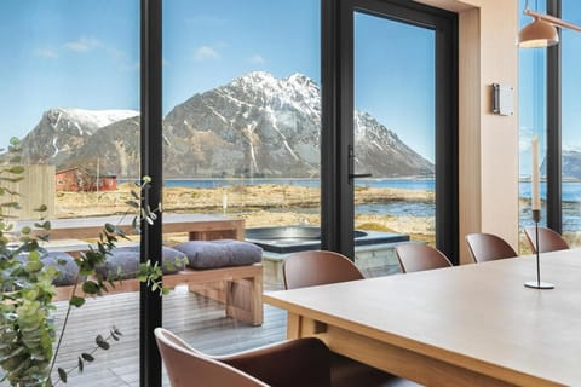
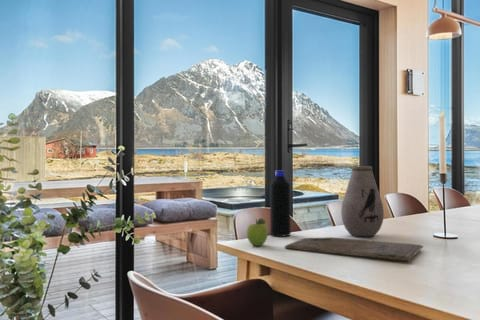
+ fruit [246,218,269,247]
+ vase [340,165,385,238]
+ bottle [269,170,292,237]
+ cutting board [284,236,424,262]
